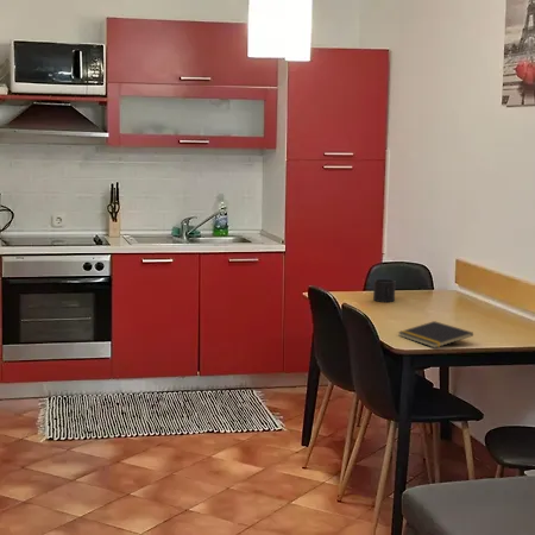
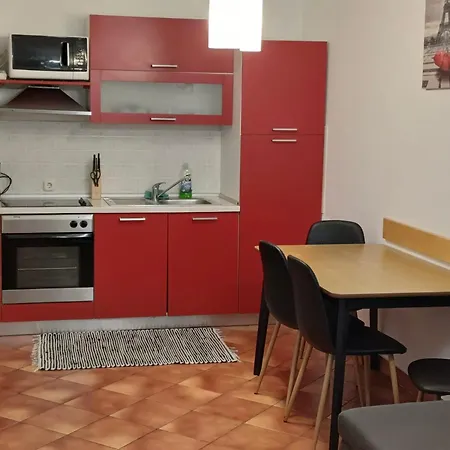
- mug [372,278,396,303]
- notepad [397,320,474,350]
